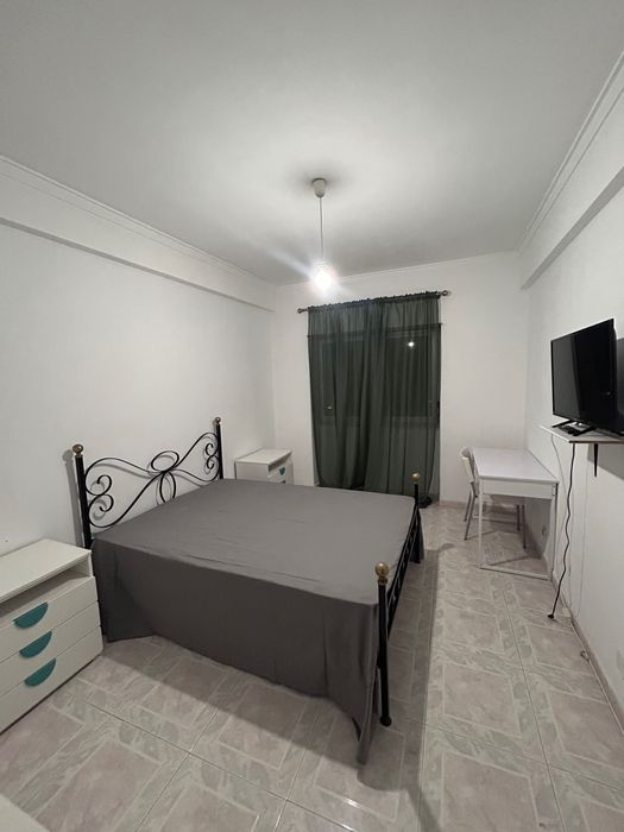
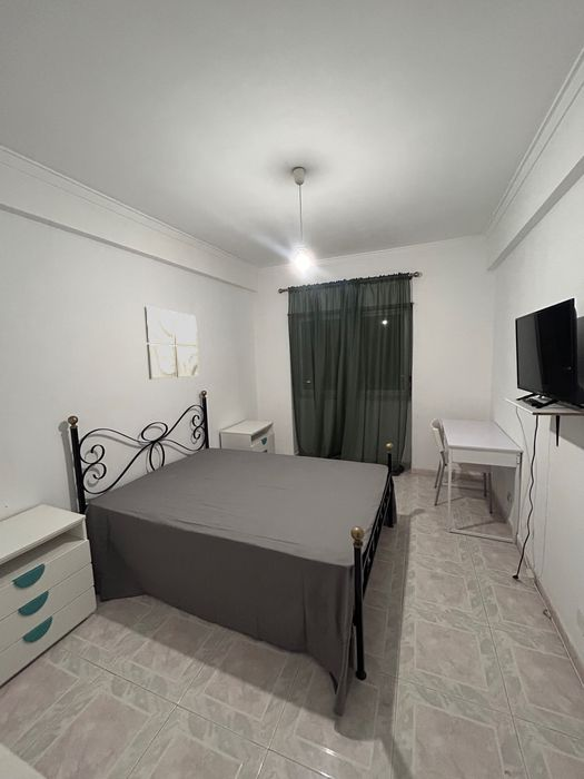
+ wall art [143,306,200,381]
